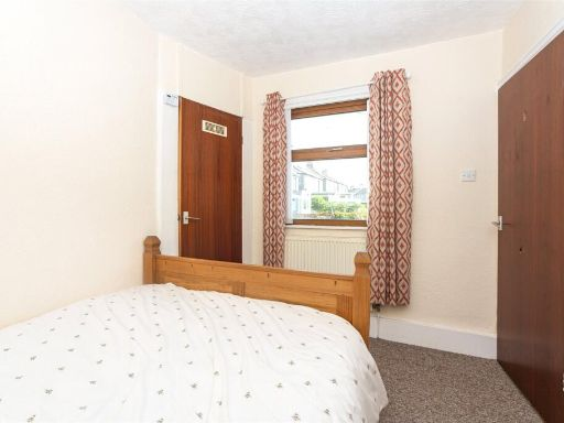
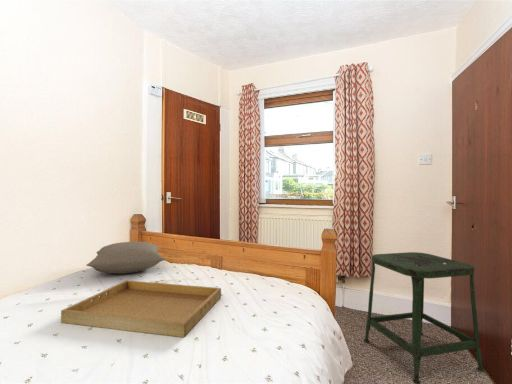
+ tray [60,280,222,338]
+ pillow [85,241,166,275]
+ stool [363,251,486,384]
